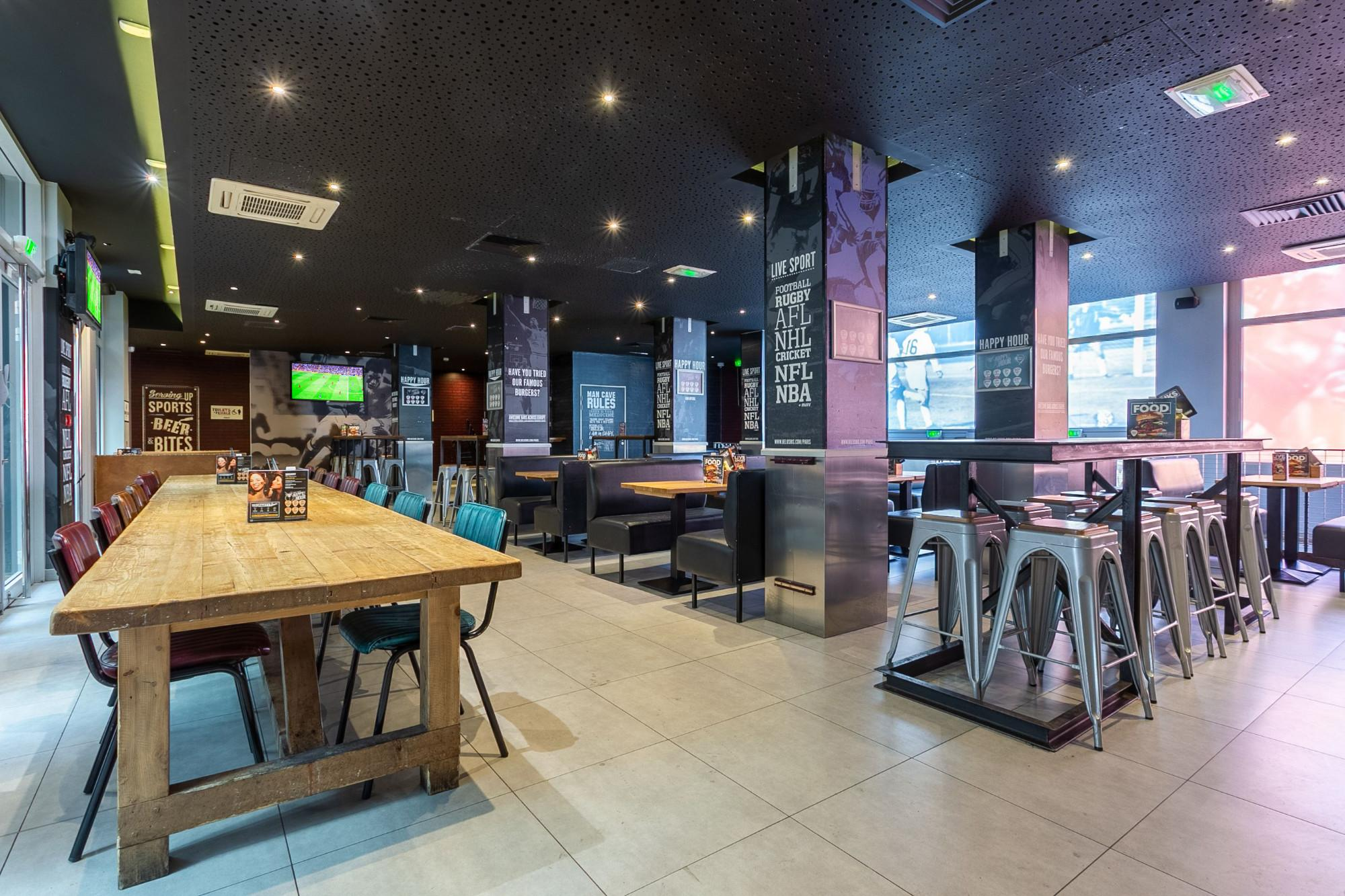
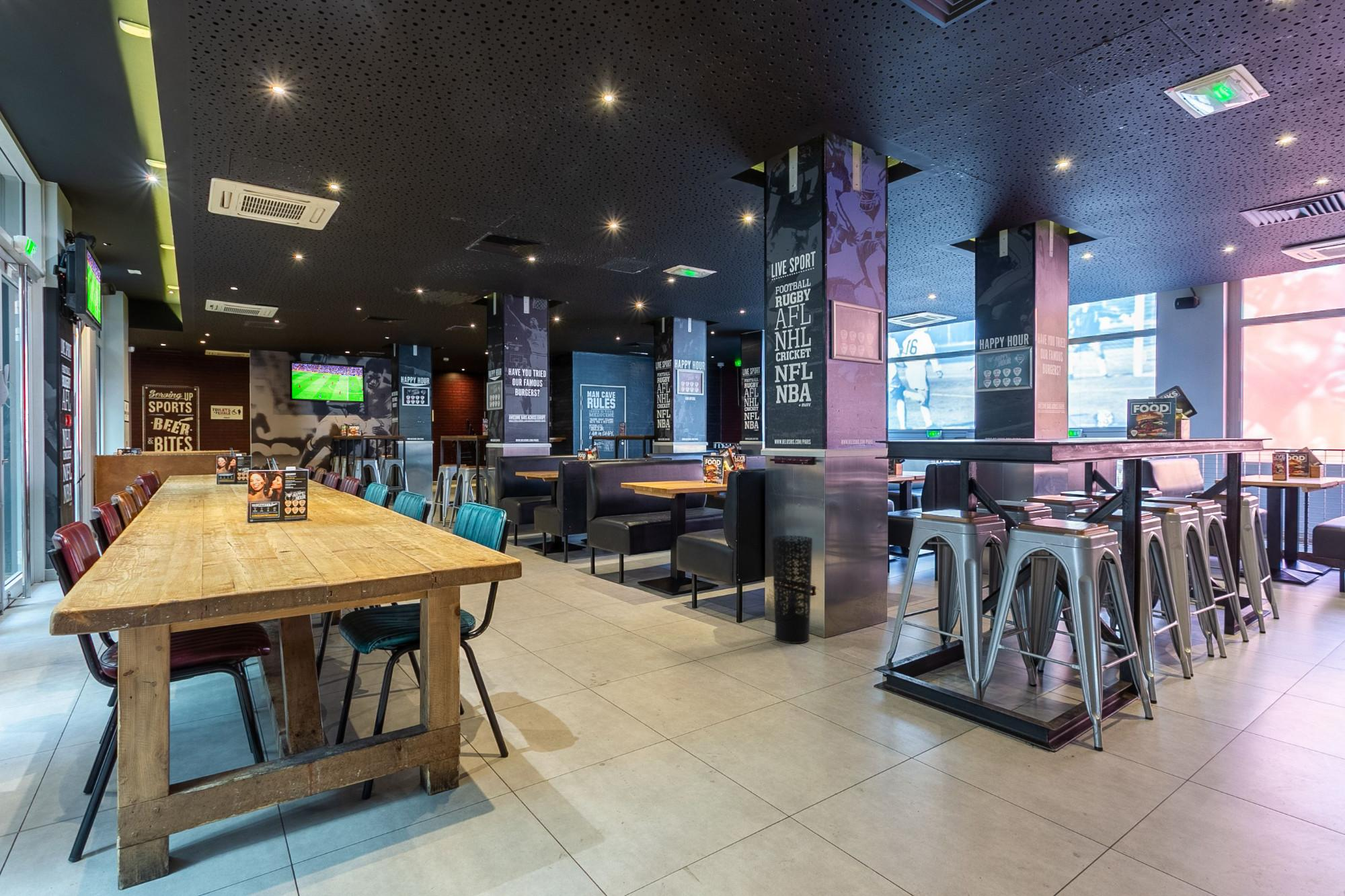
+ umbrella stand [771,535,813,645]
